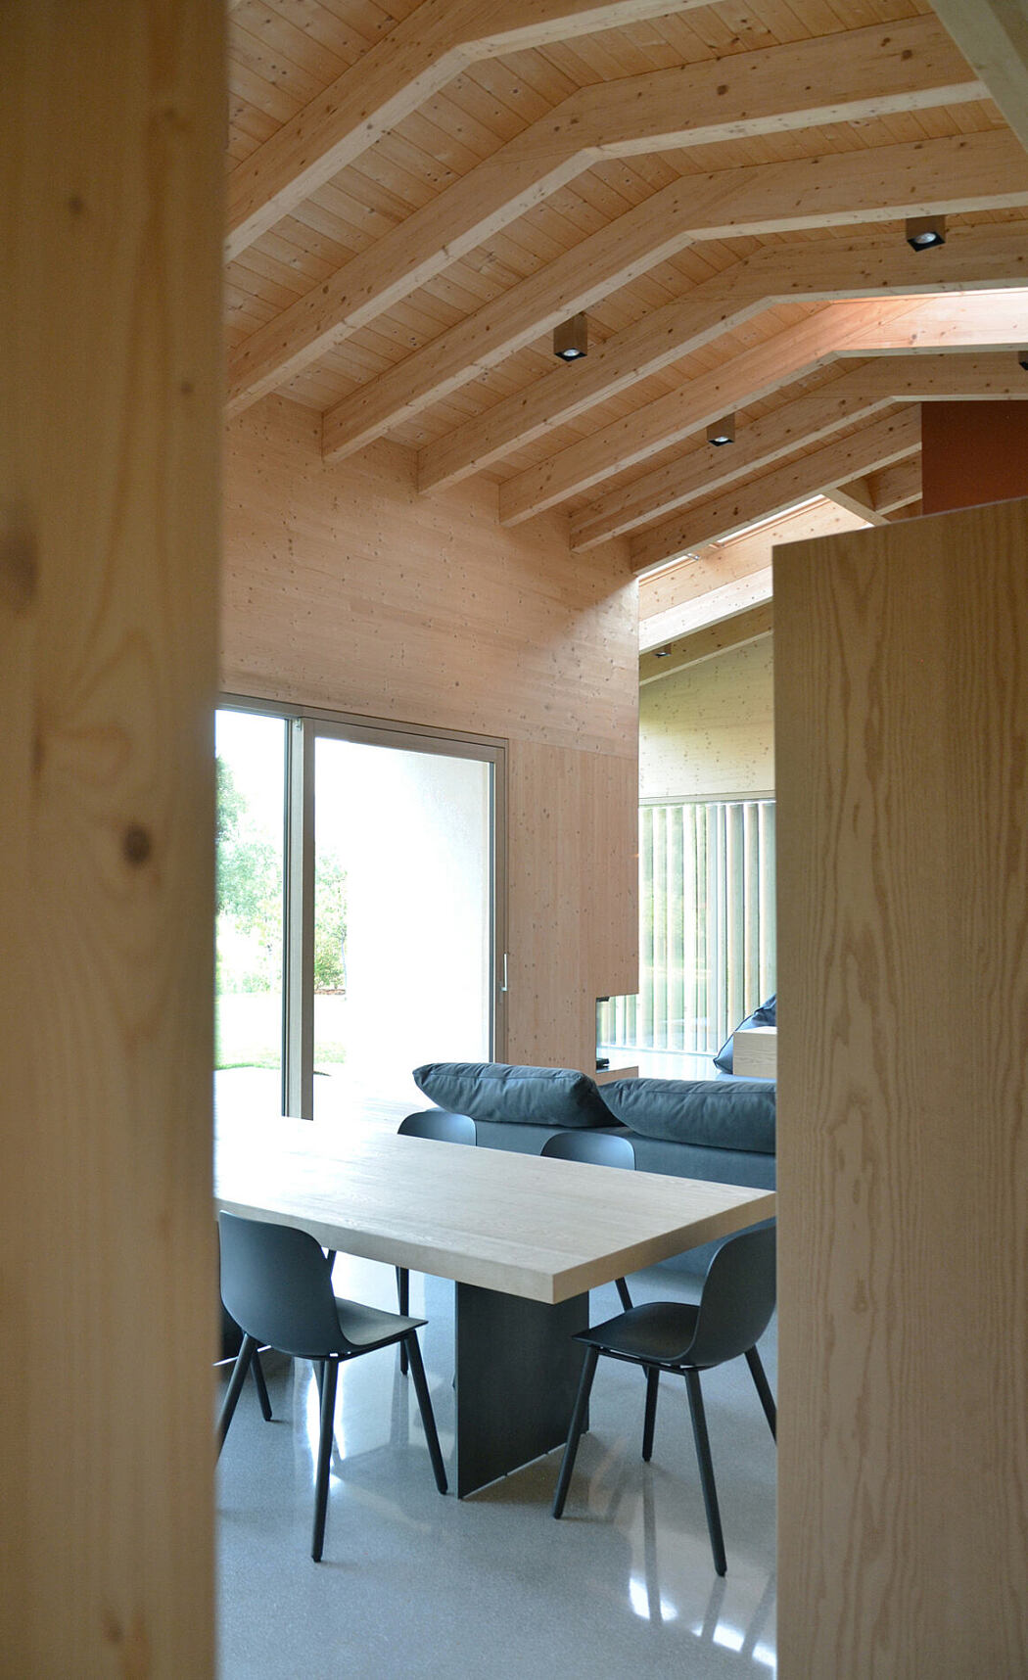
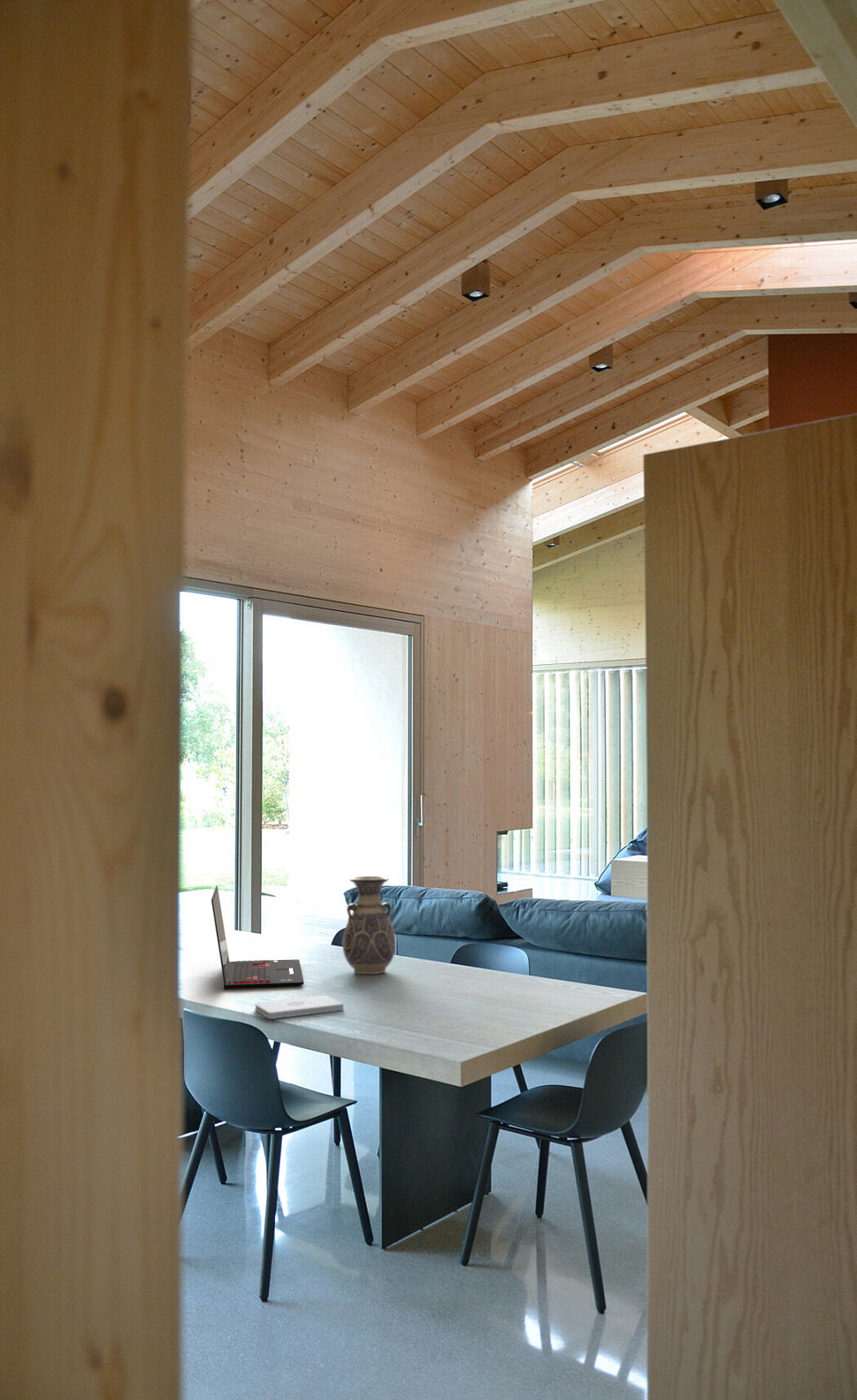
+ laptop [211,885,304,990]
+ vase [342,875,397,975]
+ notepad [254,995,344,1020]
